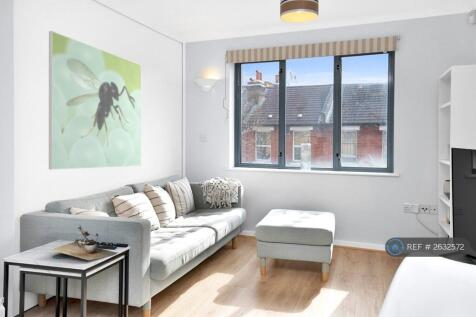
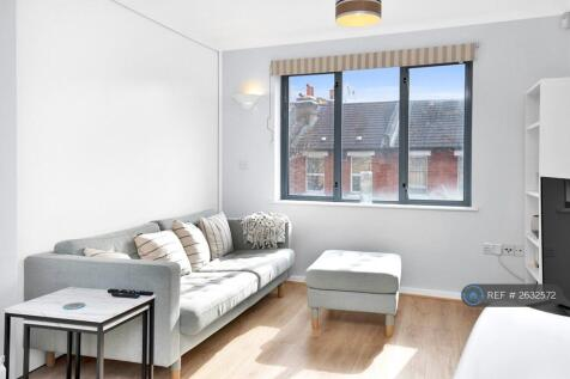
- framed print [48,30,142,171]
- succulent plant [50,225,119,261]
